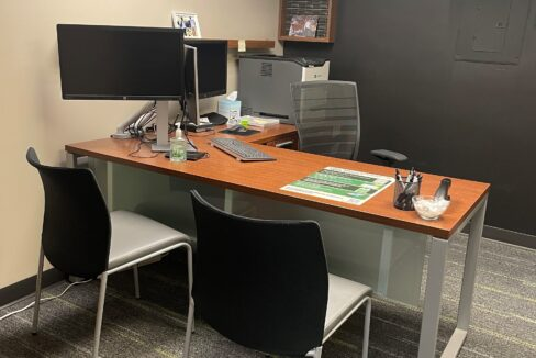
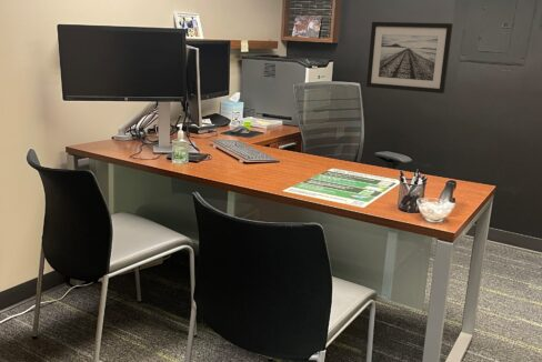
+ wall art [365,21,454,94]
